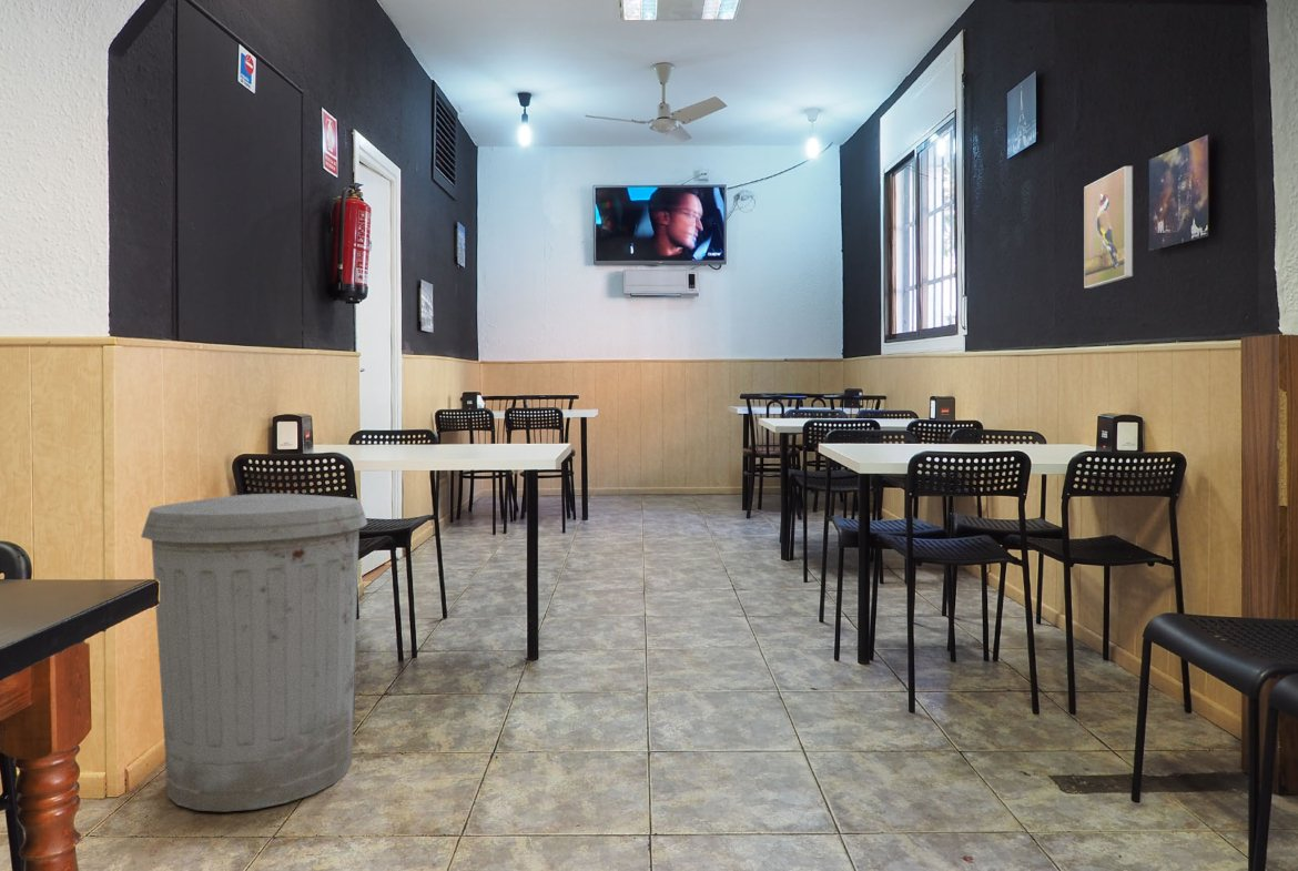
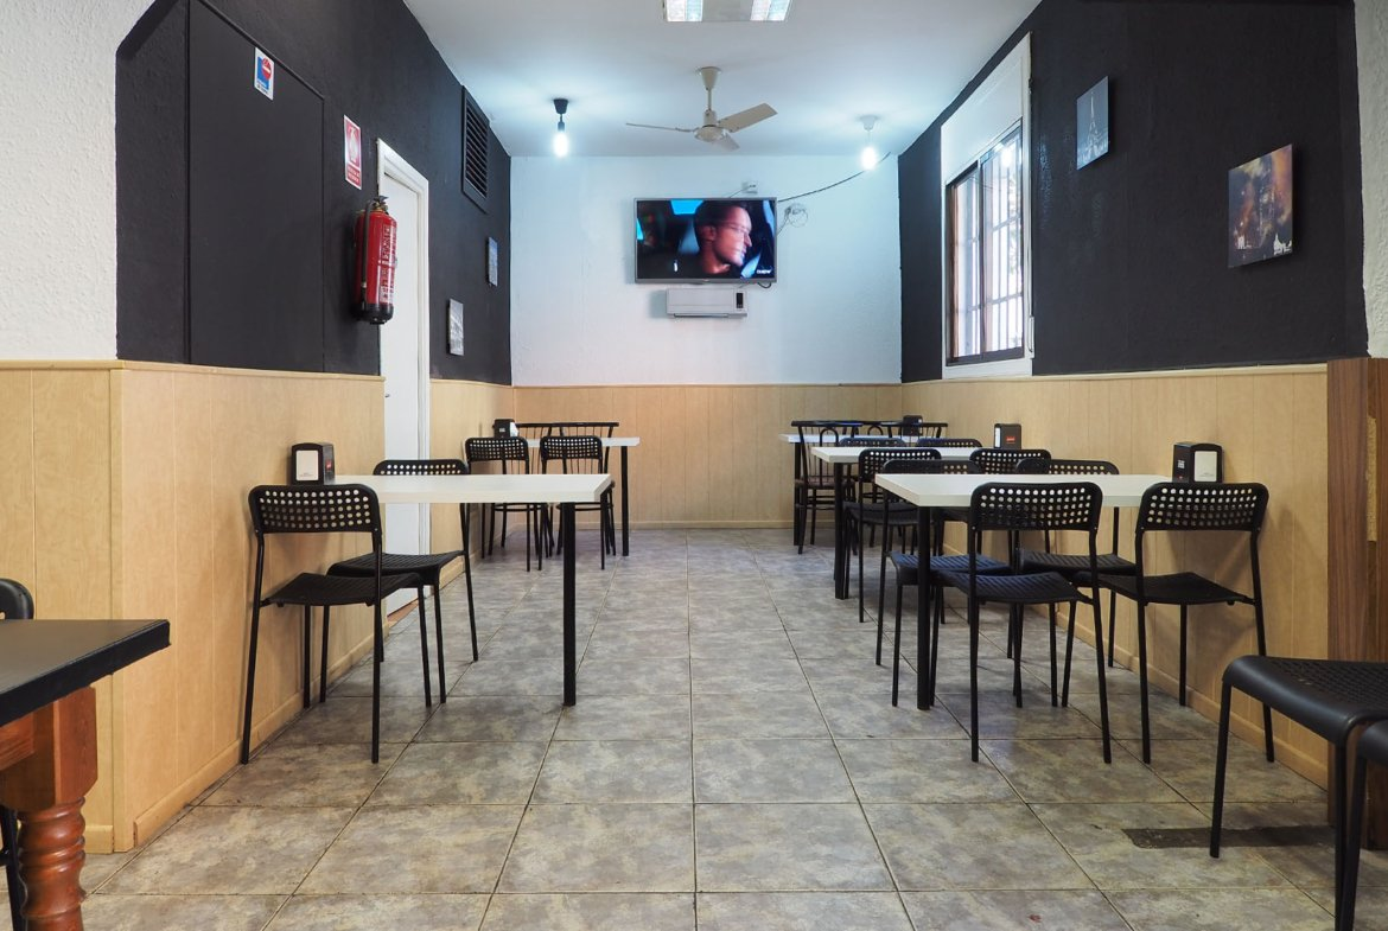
- trash can [140,493,368,813]
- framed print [1083,165,1134,290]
